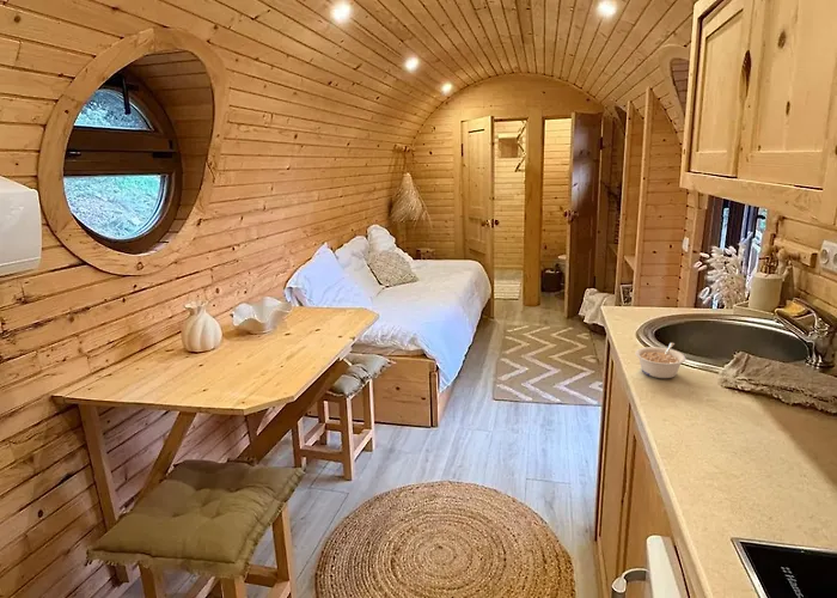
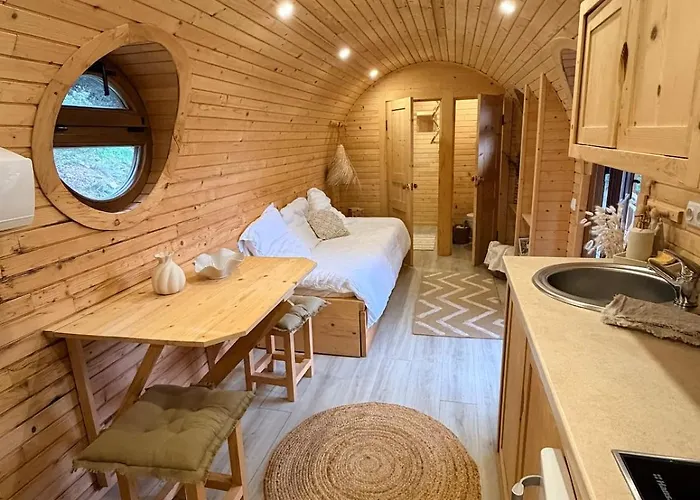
- legume [634,342,688,379]
